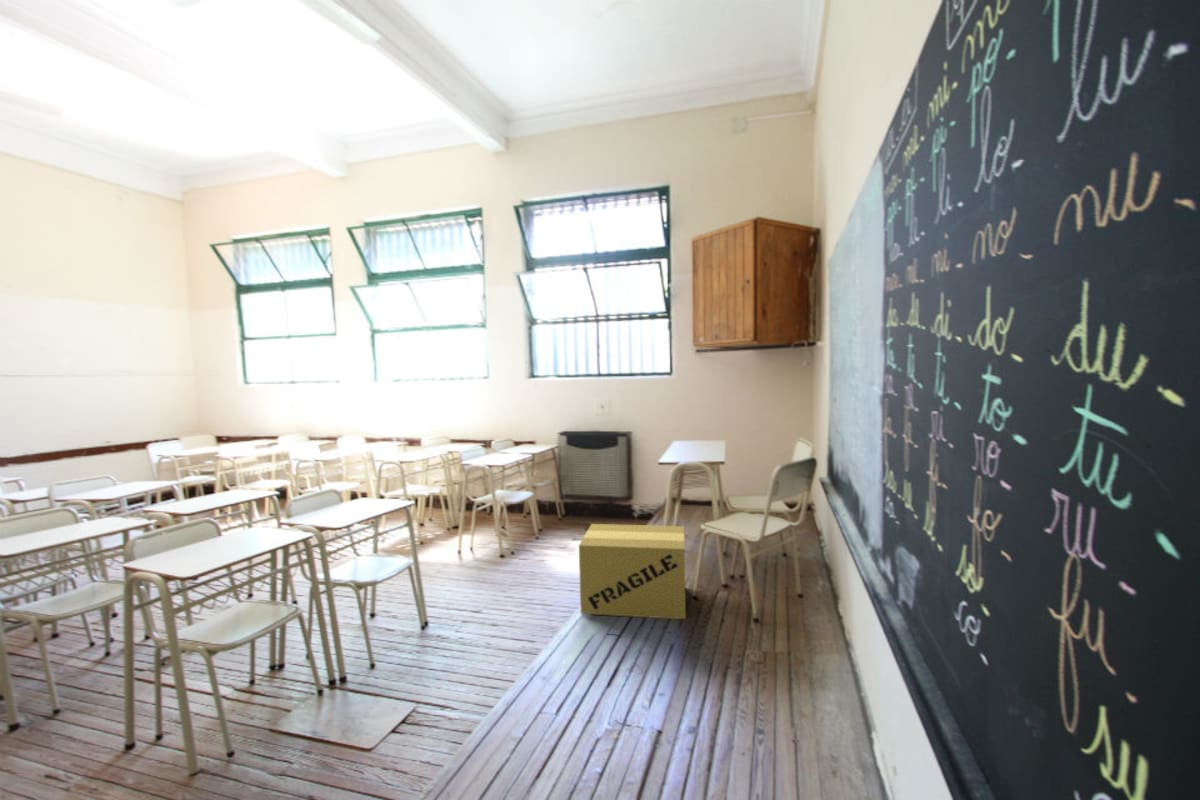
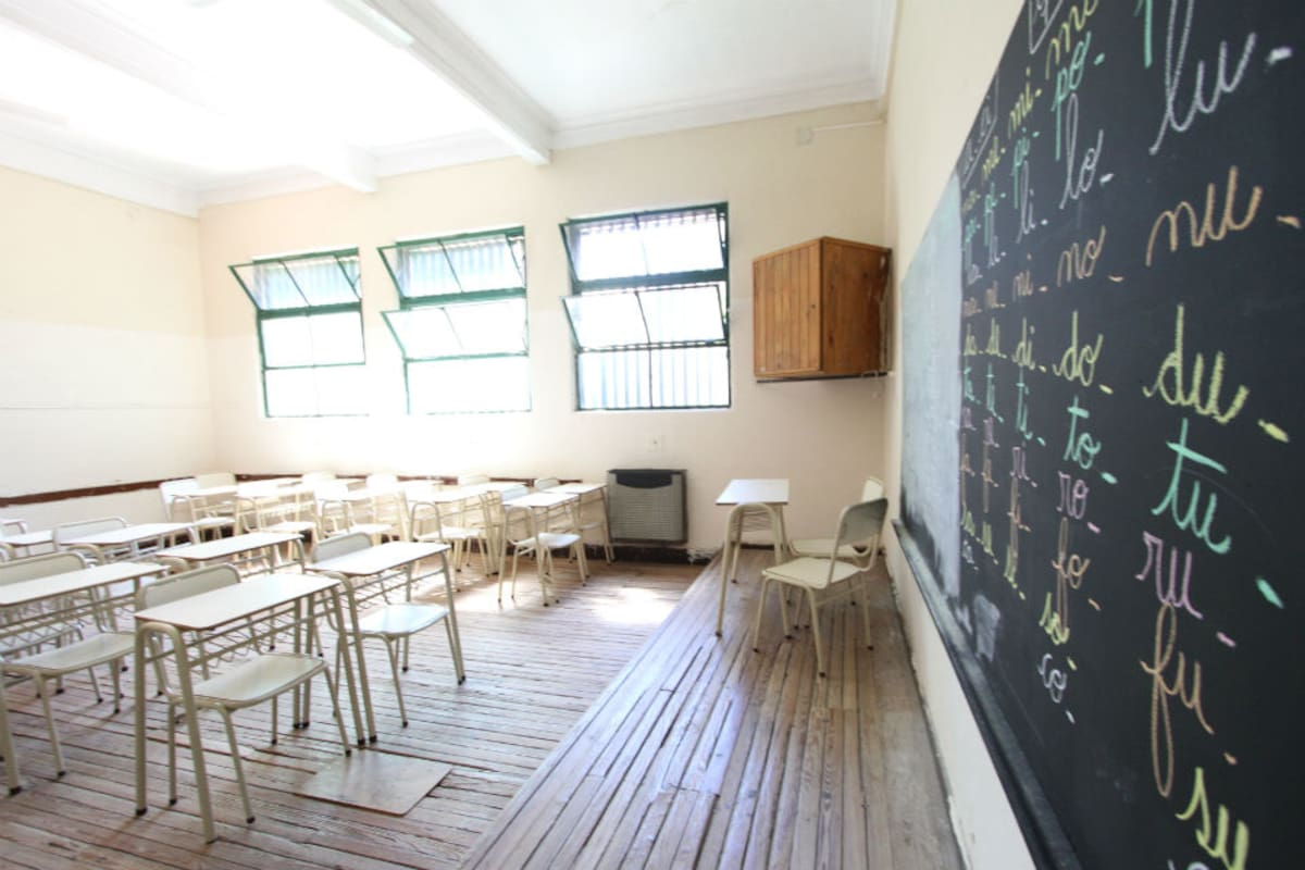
- cardboard box [578,523,687,620]
